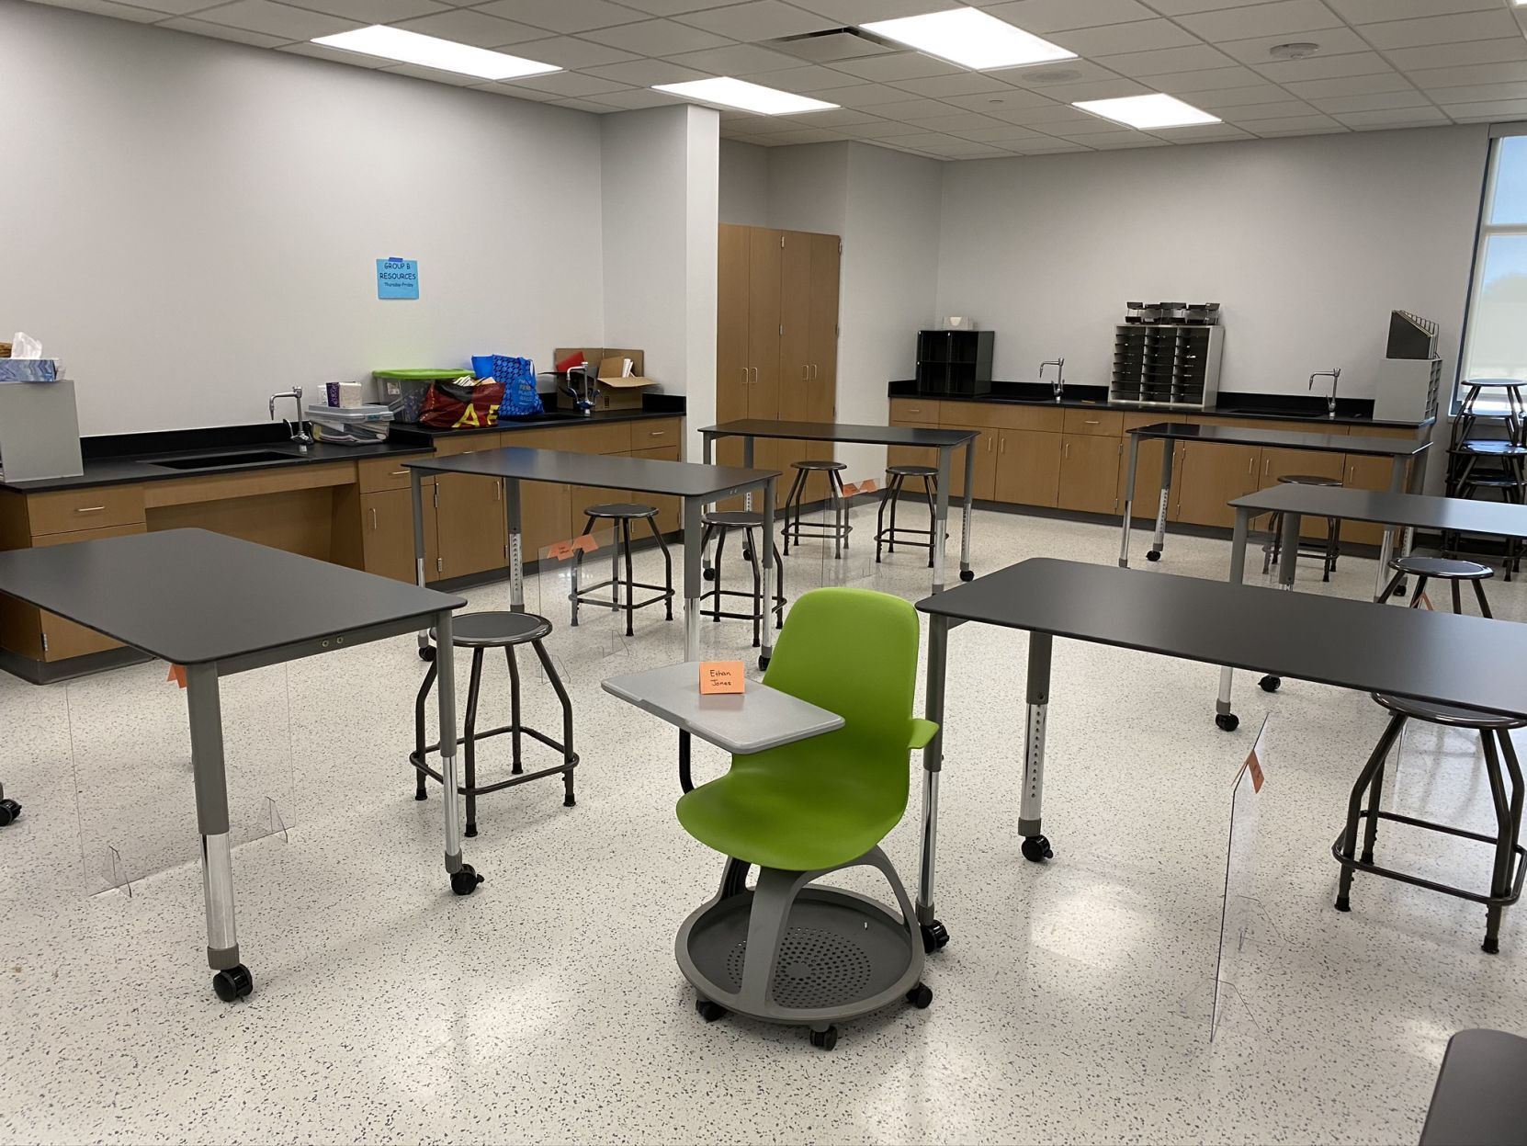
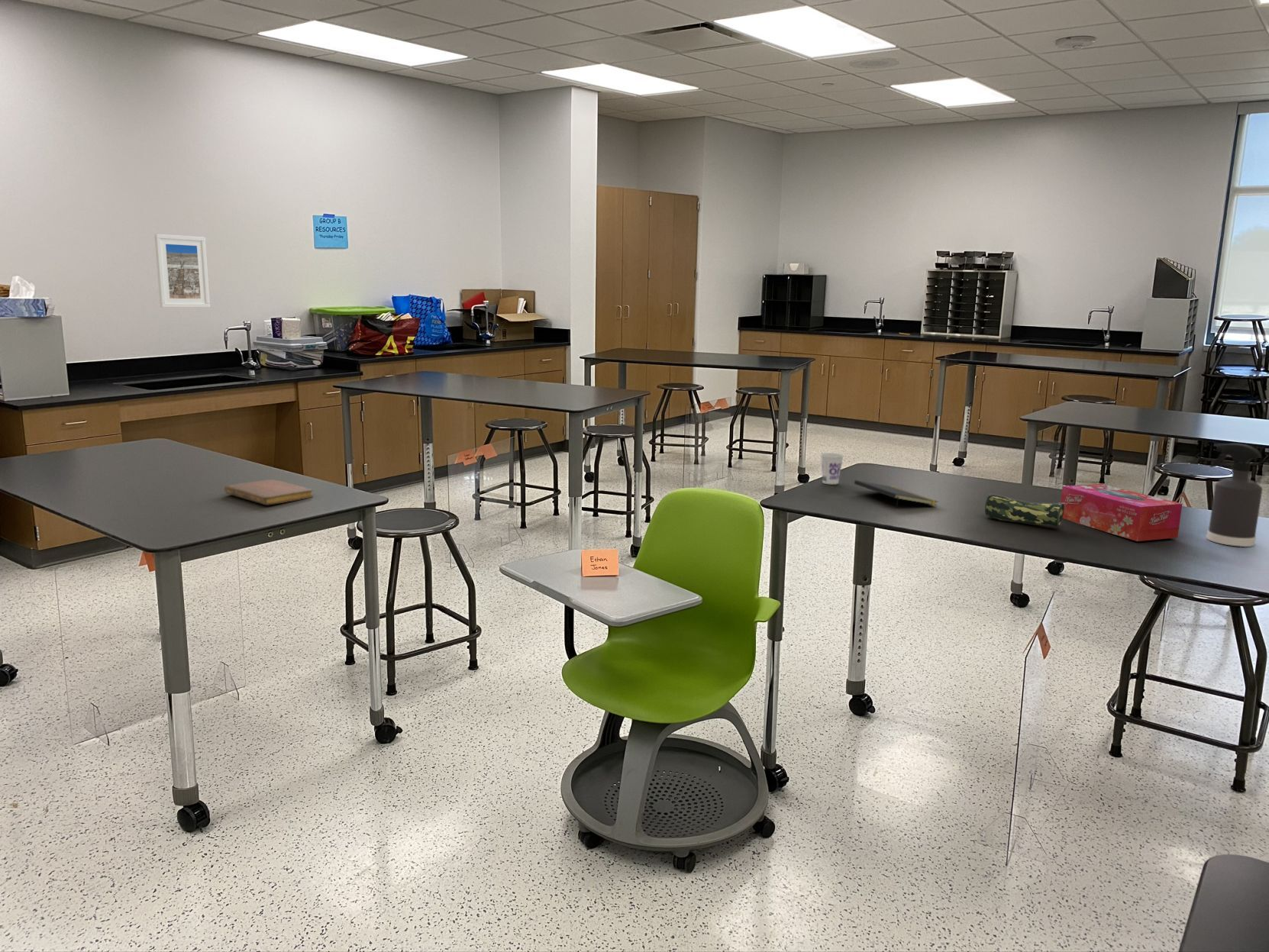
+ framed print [153,233,211,308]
+ notepad [854,479,939,510]
+ tissue box [1060,483,1183,542]
+ pencil case [984,493,1067,528]
+ cup [820,452,844,485]
+ spray bottle [1206,443,1263,547]
+ notebook [224,479,314,506]
